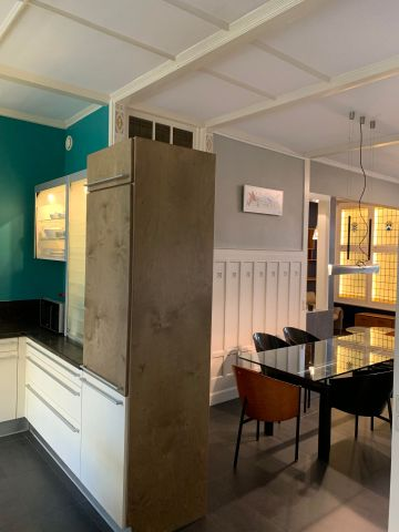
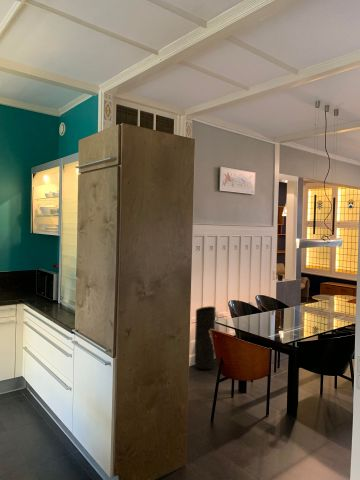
+ trash can [194,305,216,370]
